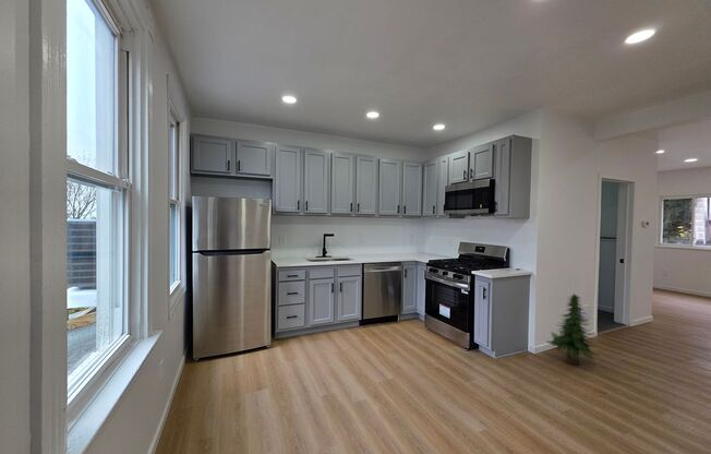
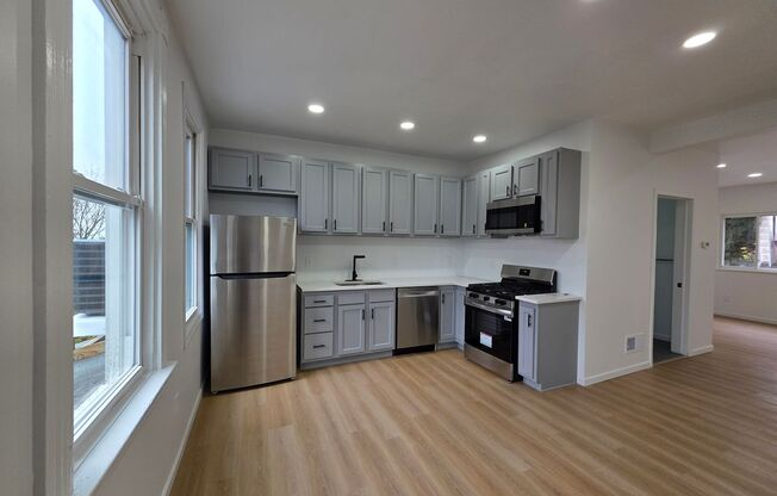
- tree [545,292,600,366]
